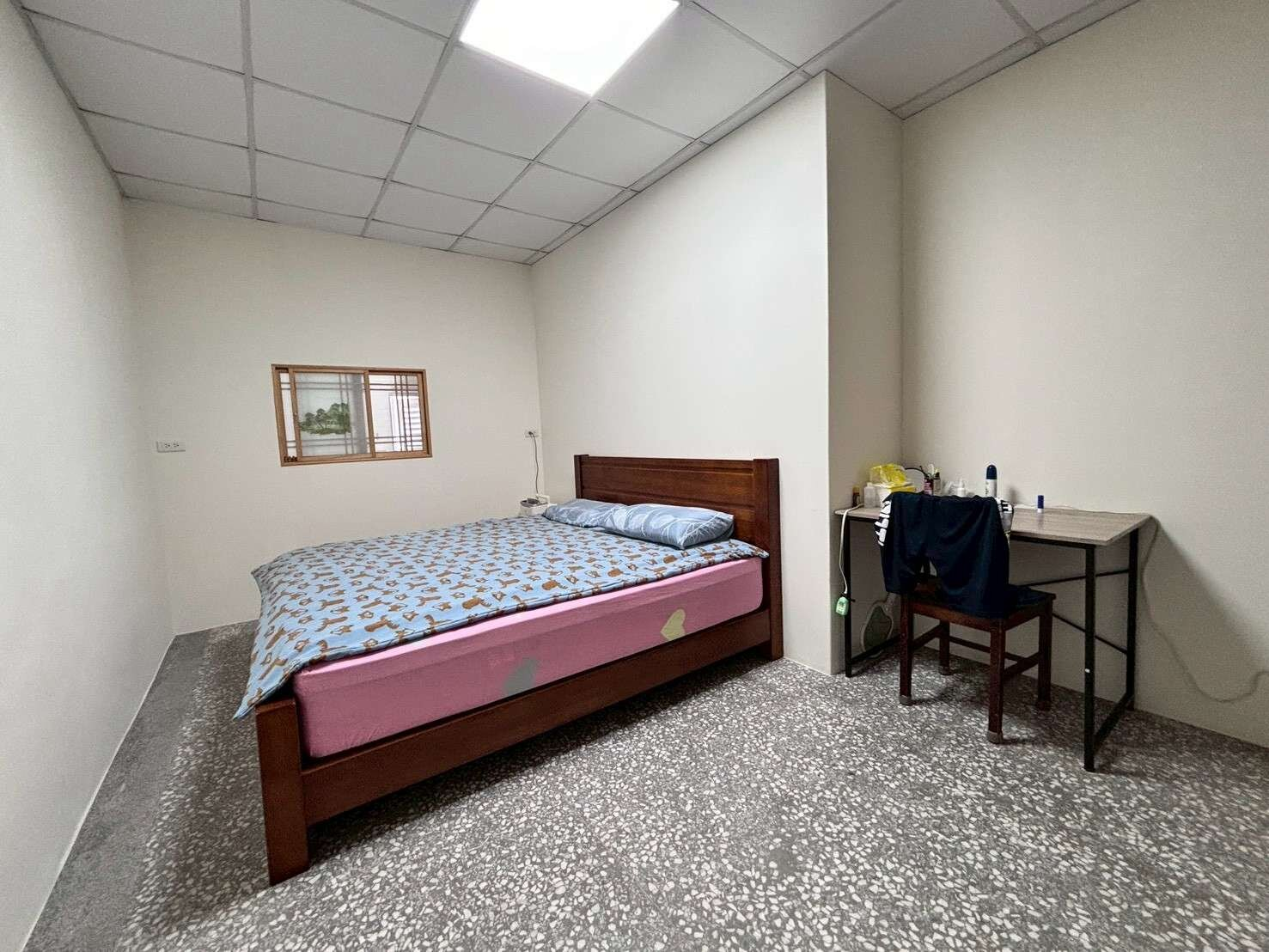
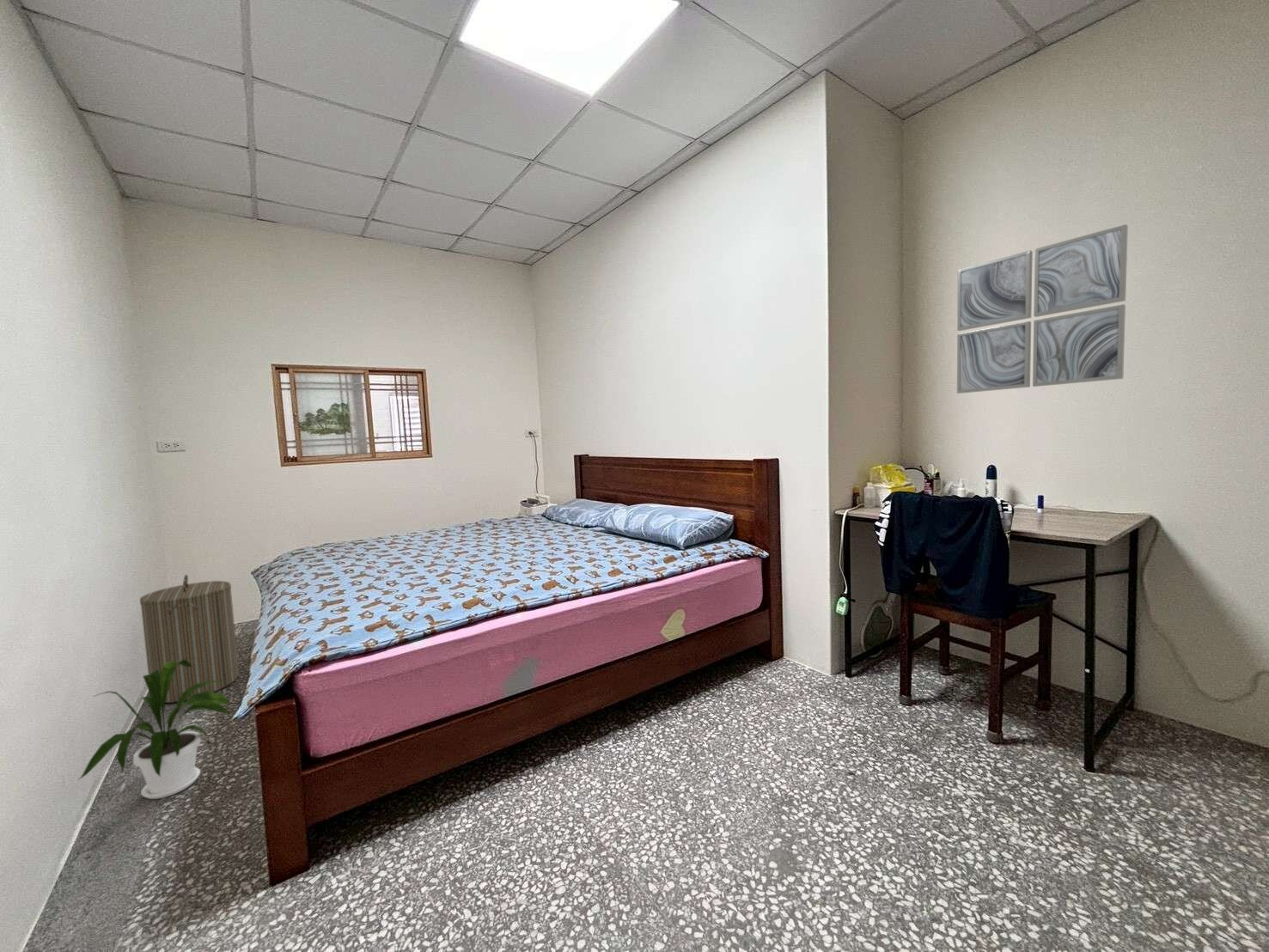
+ wall art [956,223,1129,394]
+ laundry hamper [139,574,240,704]
+ house plant [77,659,231,800]
